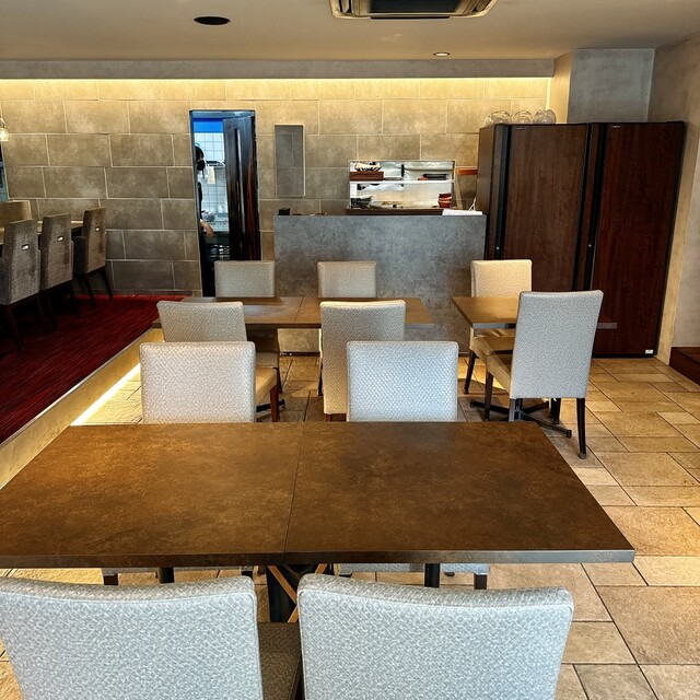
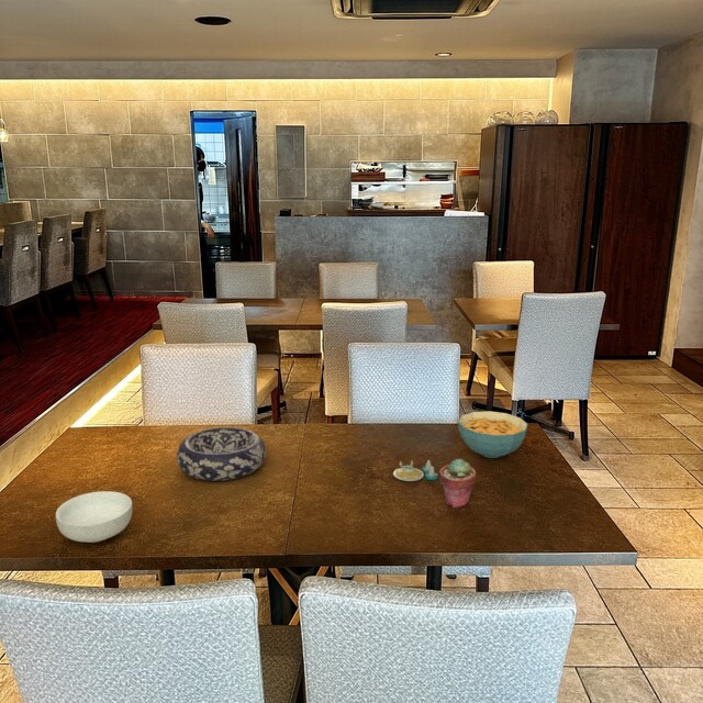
+ cereal bowl [55,490,133,544]
+ salt and pepper shaker set [392,459,439,482]
+ cereal bowl [457,410,528,459]
+ potted succulent [438,458,477,509]
+ decorative bowl [176,426,267,482]
